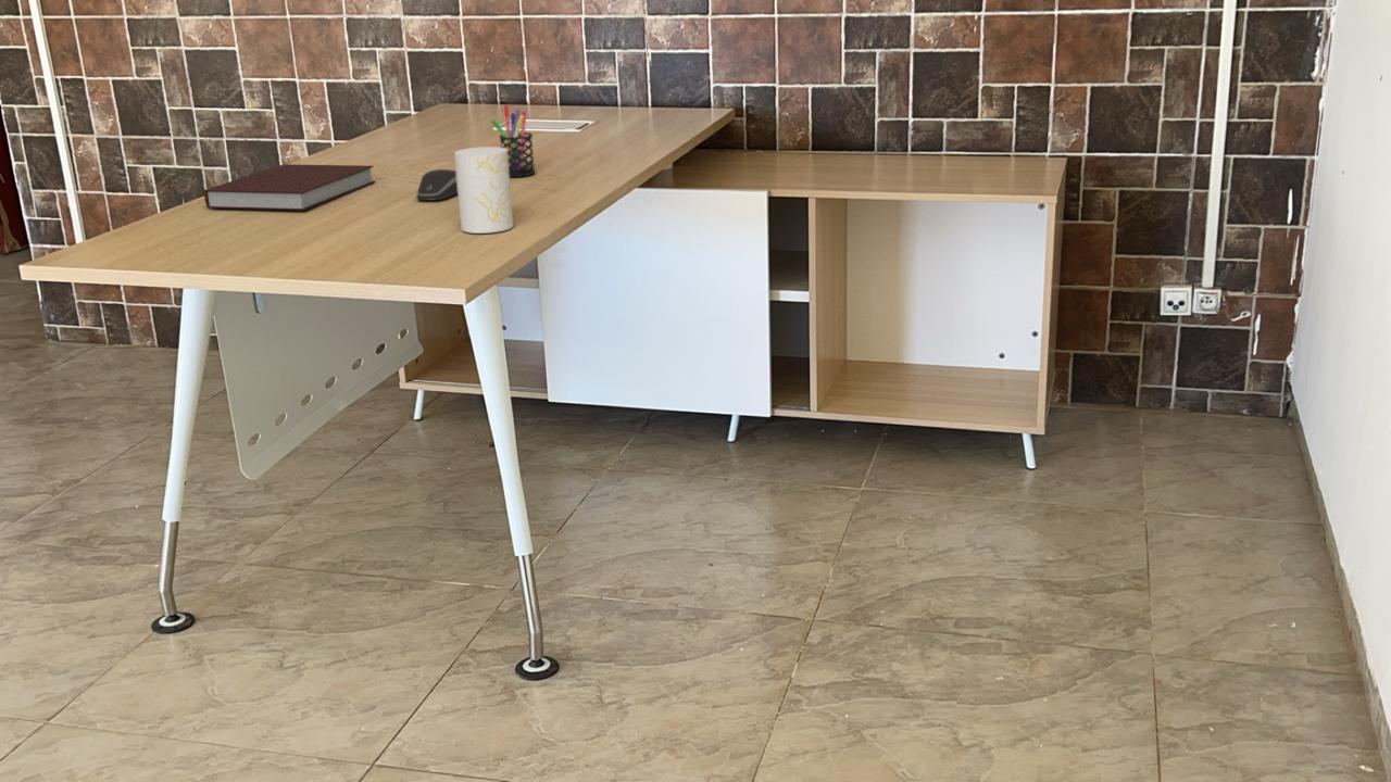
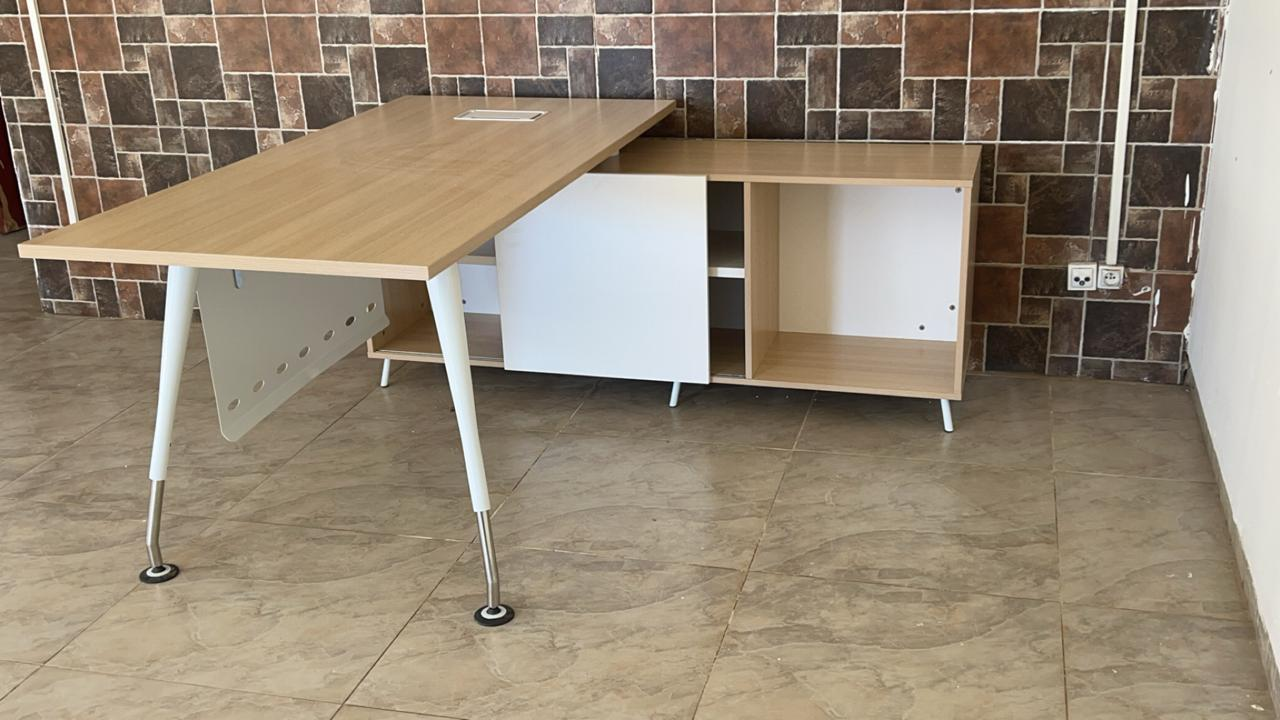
- pen holder [490,103,536,178]
- cup [453,146,514,235]
- computer mouse [415,168,458,201]
- notebook [203,163,376,212]
